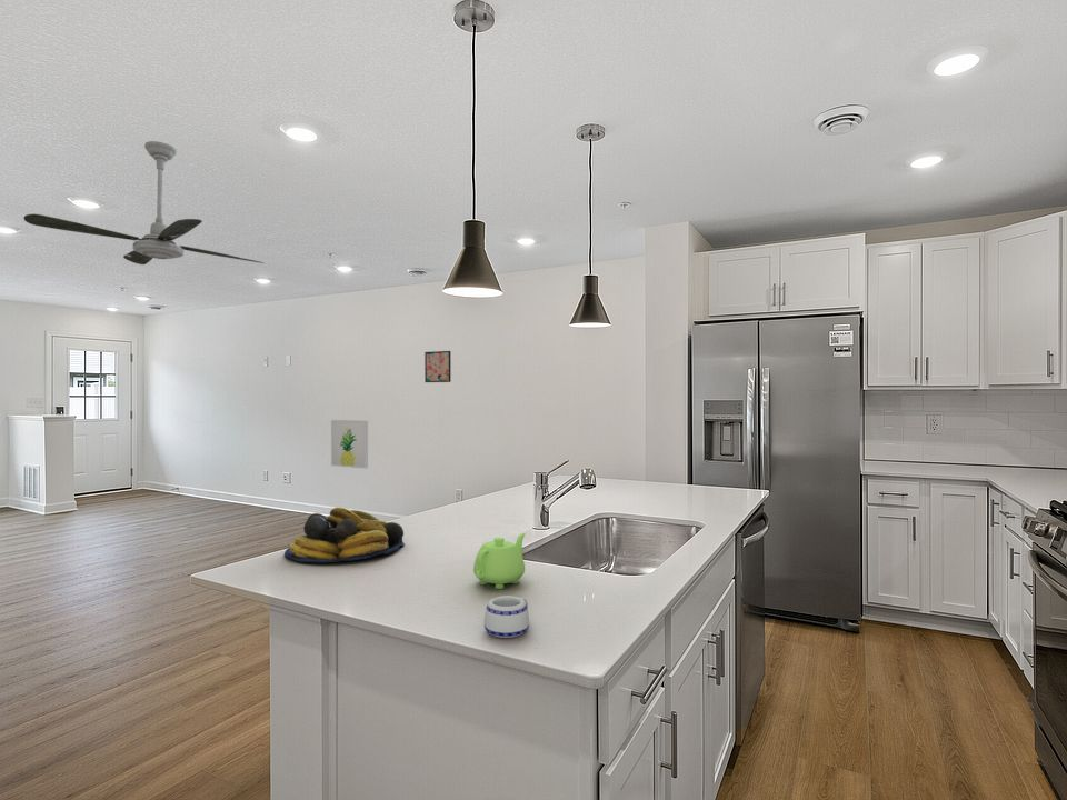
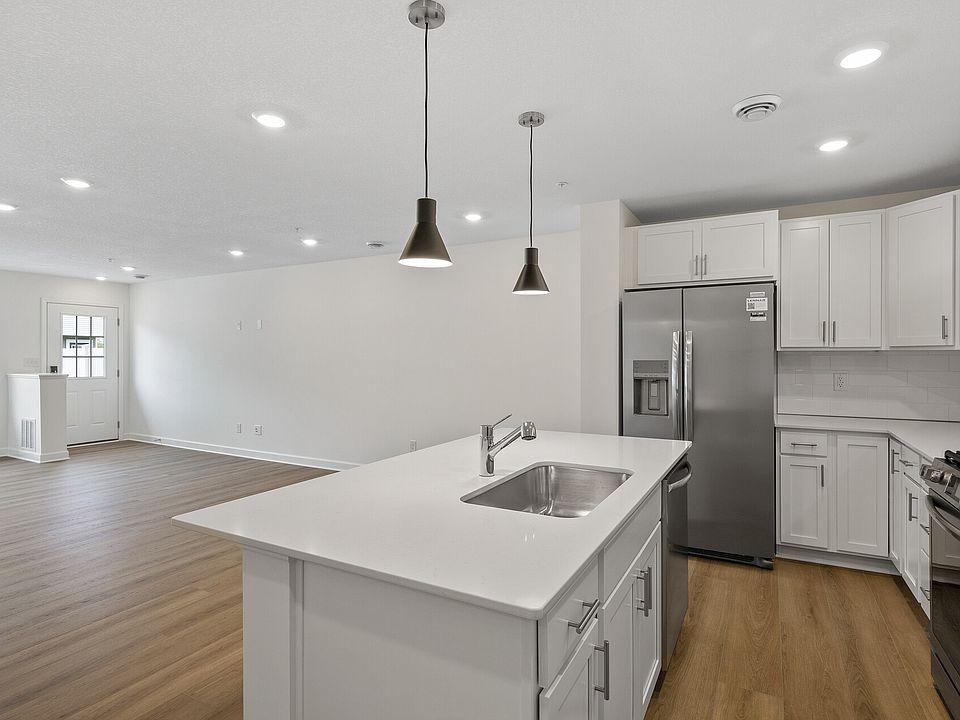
- fruit bowl [283,507,406,564]
- teapot [472,532,527,590]
- mug [483,594,530,639]
- ceiling fan [23,140,265,266]
- wall art [330,419,369,470]
- wall art [423,350,452,383]
